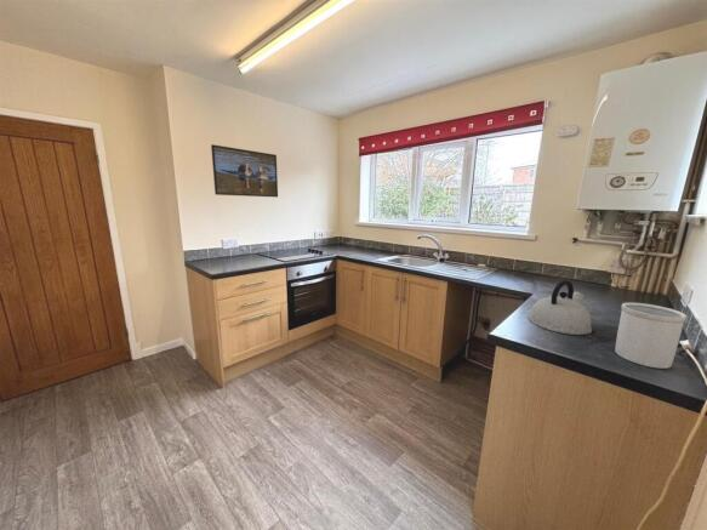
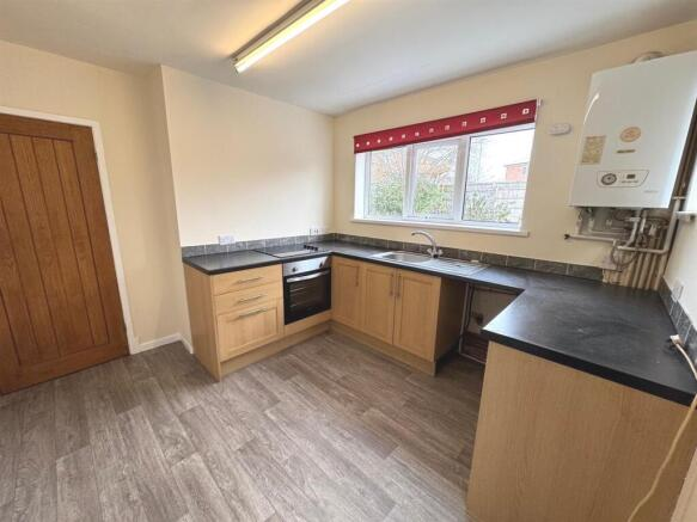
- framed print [210,143,279,199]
- utensil holder [614,302,688,370]
- kettle [528,279,593,336]
